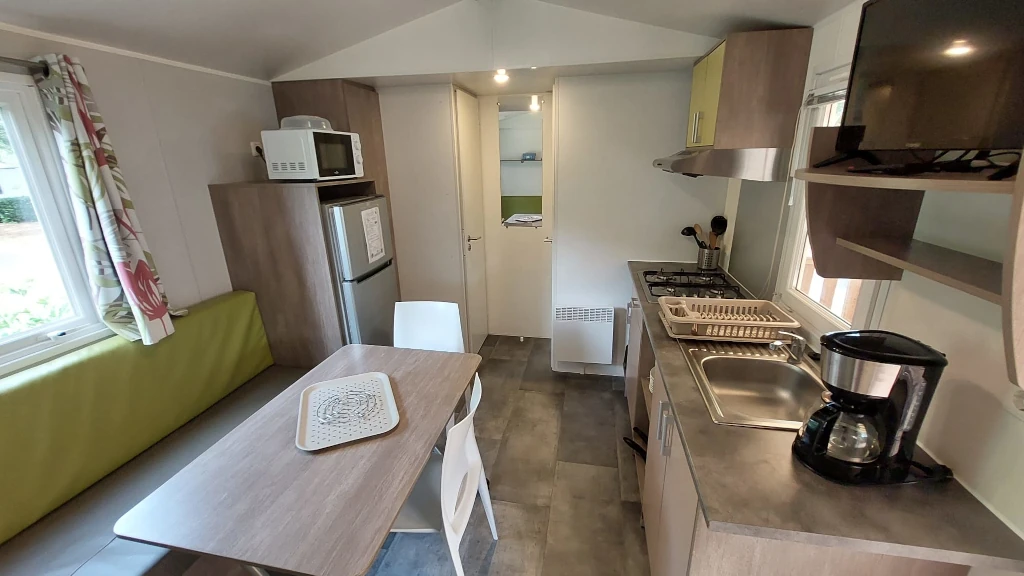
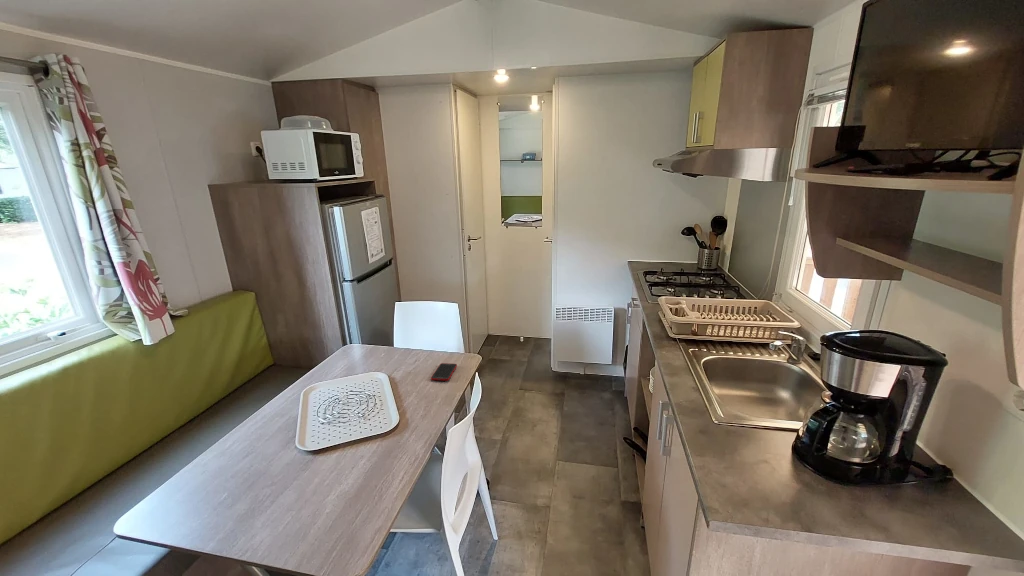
+ cell phone [430,362,458,382]
